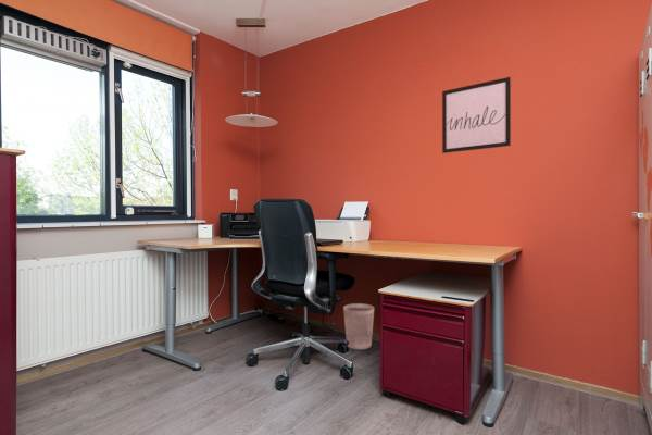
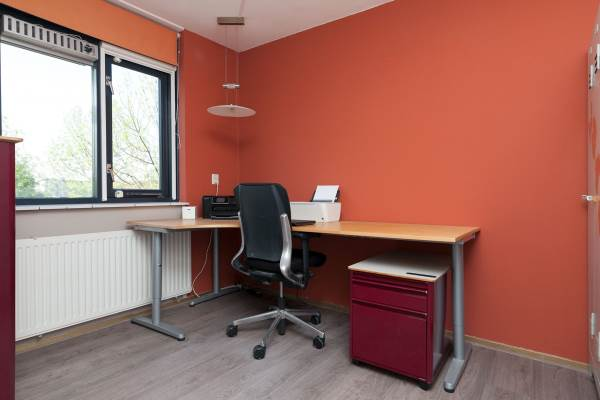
- wall art [441,76,512,154]
- wastebasket [342,302,375,350]
